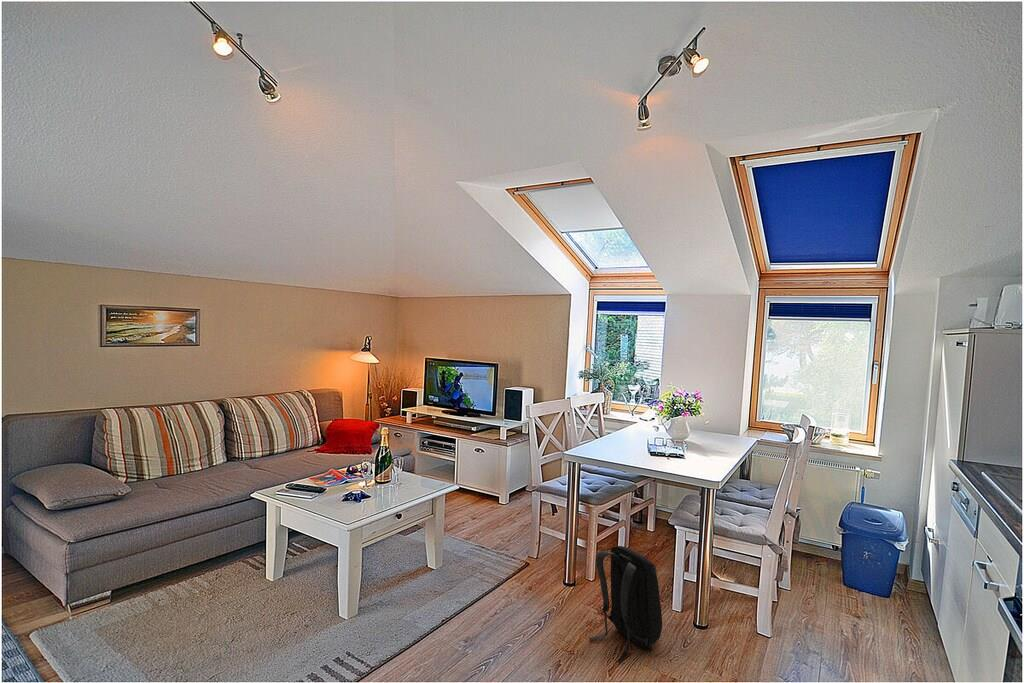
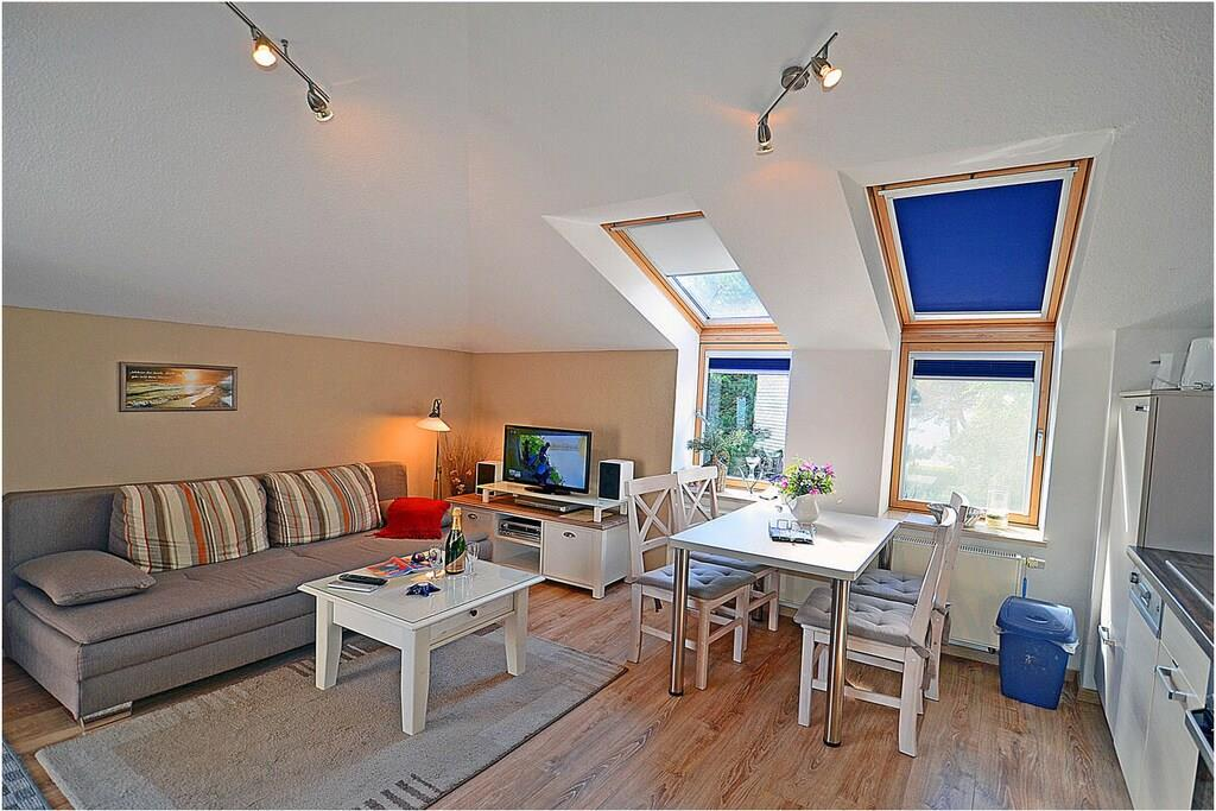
- backpack [588,545,663,664]
